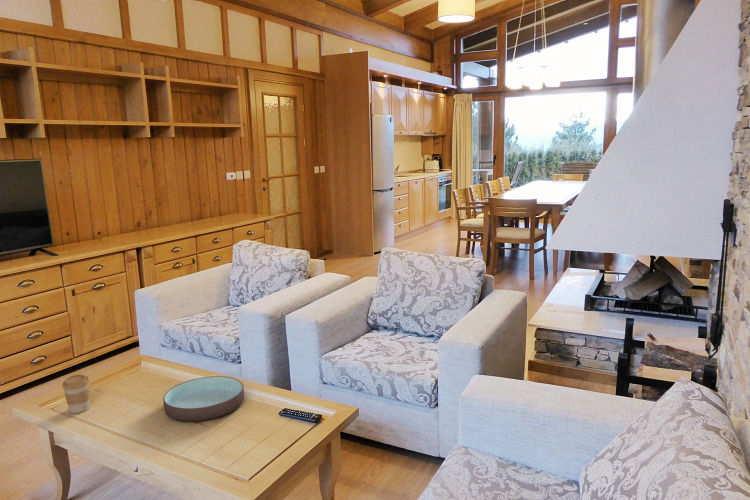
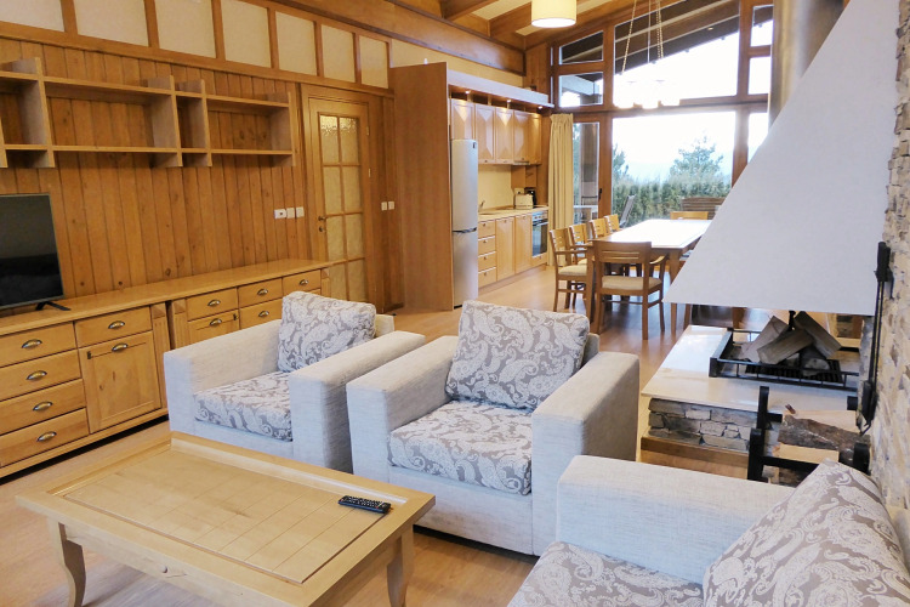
- coffee cup [61,373,91,414]
- bowl [162,375,245,423]
